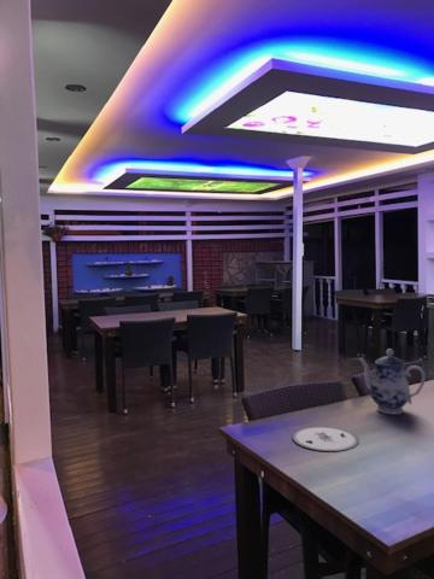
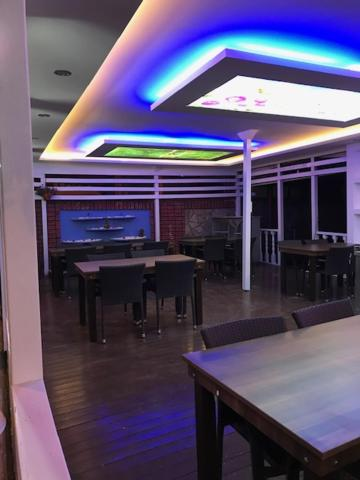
- plate [291,425,360,452]
- teapot [357,347,427,415]
